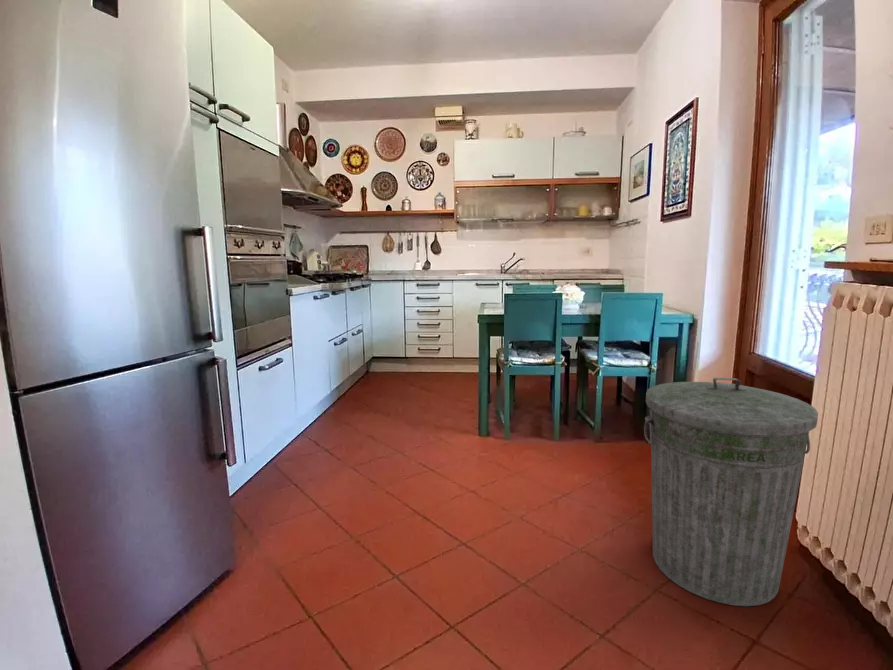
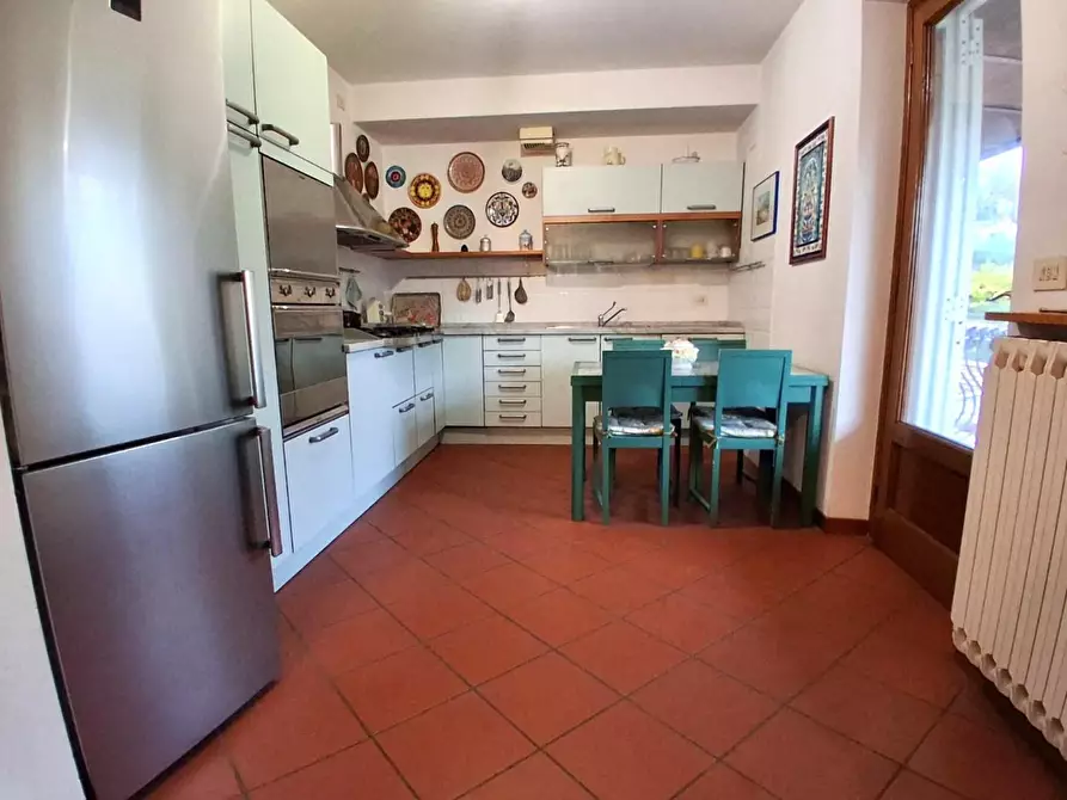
- trash can [643,377,819,607]
